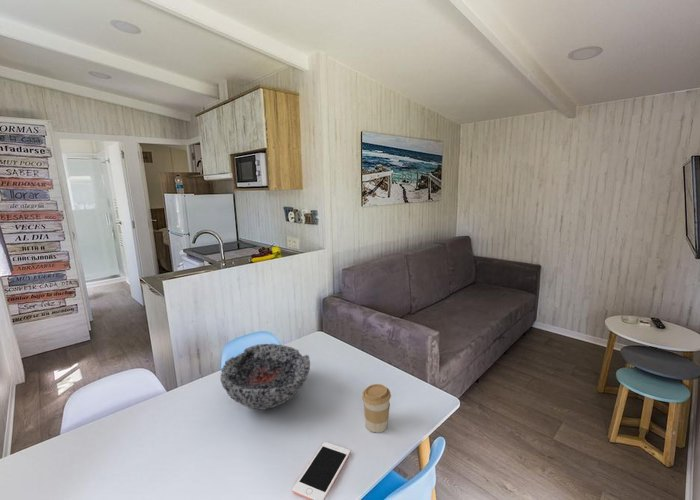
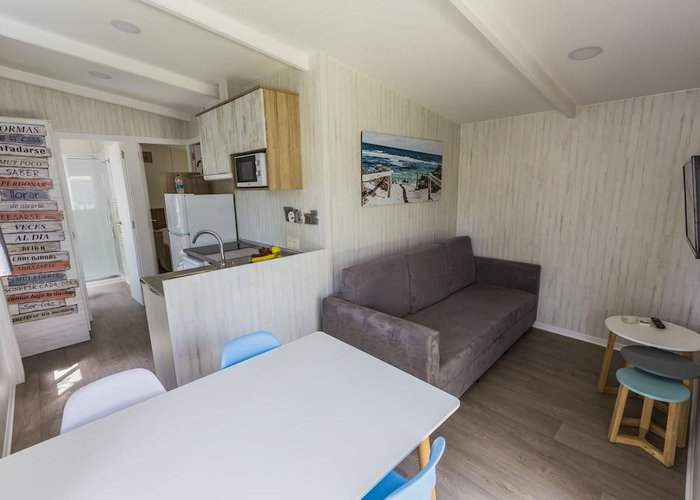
- bowl [219,343,311,411]
- coffee cup [361,383,392,434]
- cell phone [292,441,351,500]
